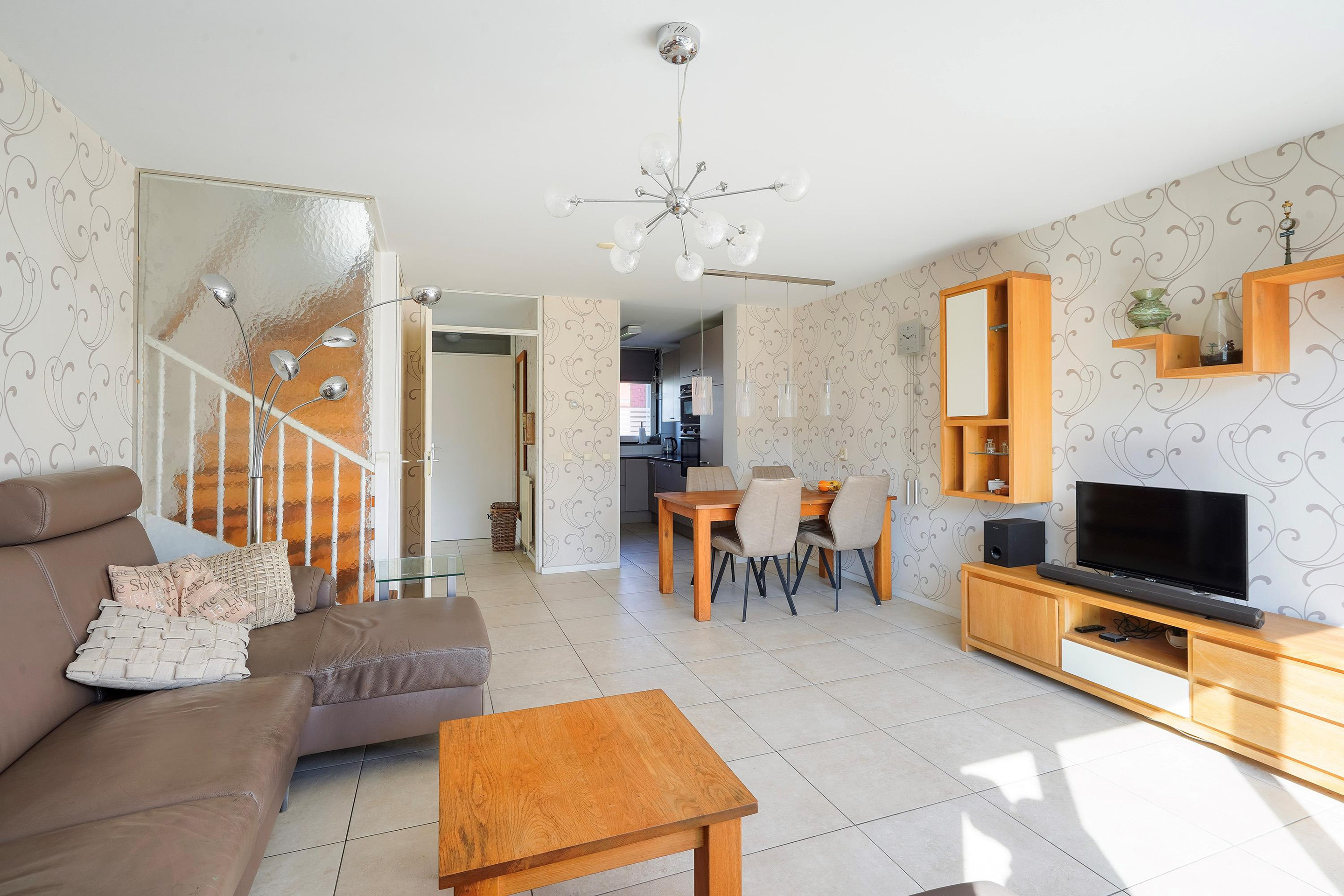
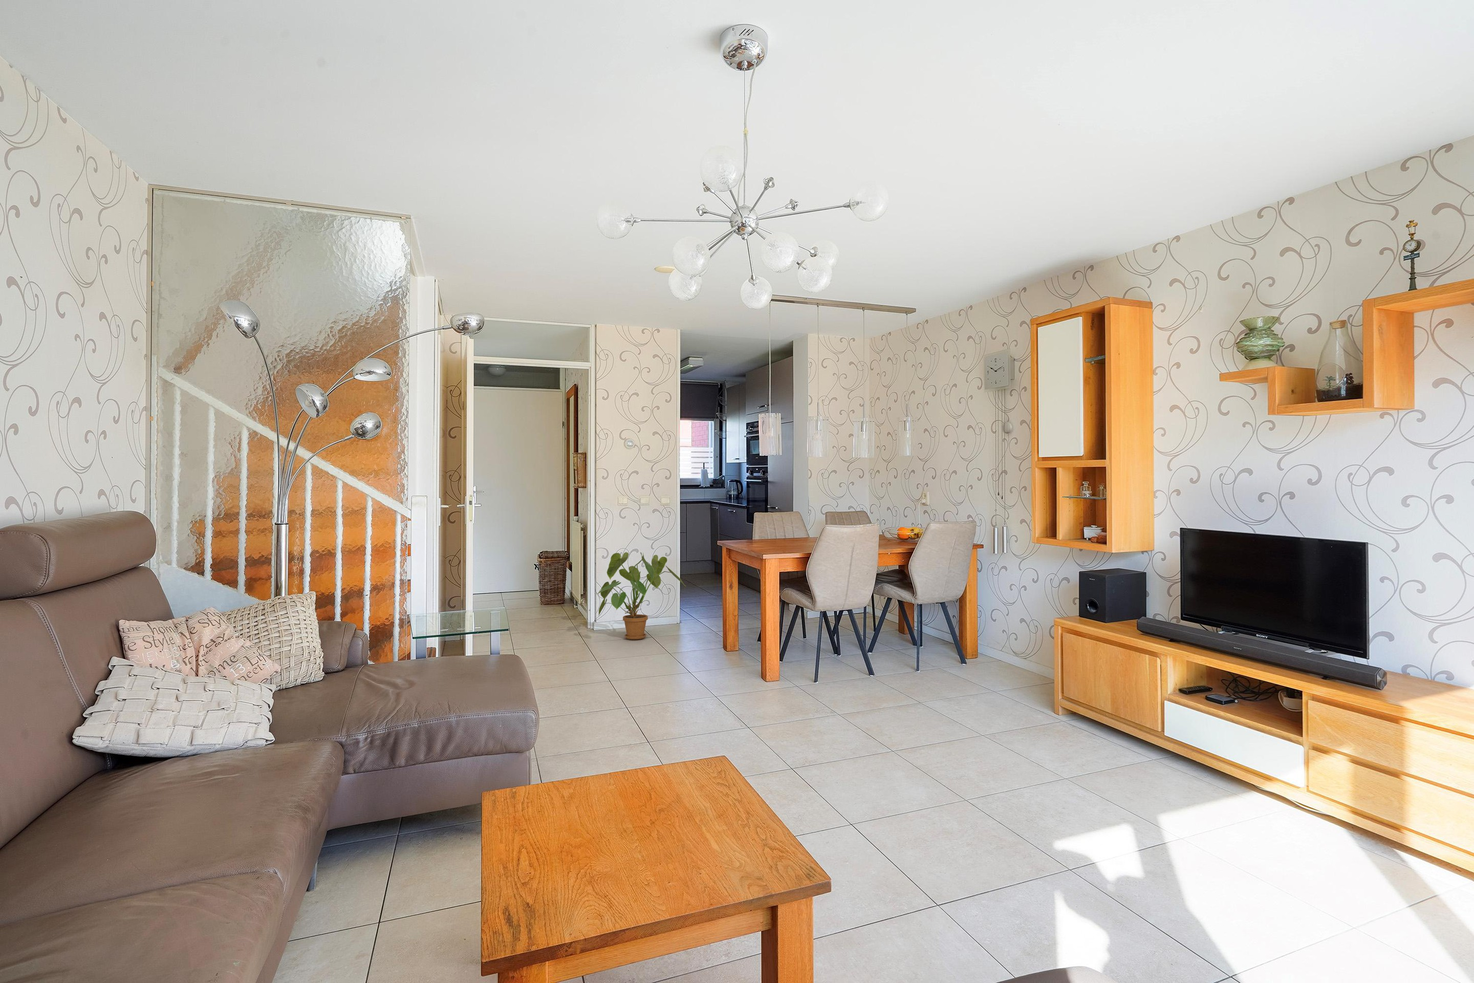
+ house plant [596,552,687,640]
